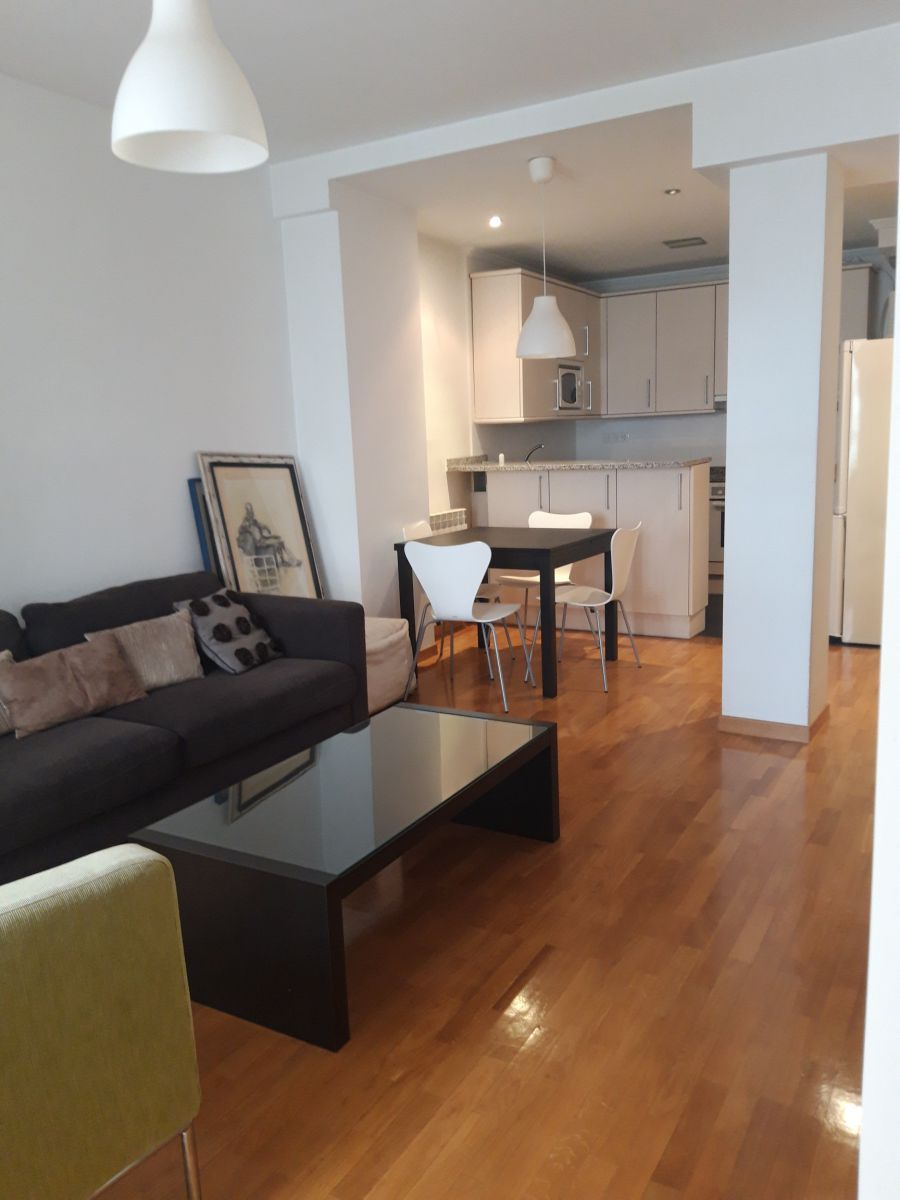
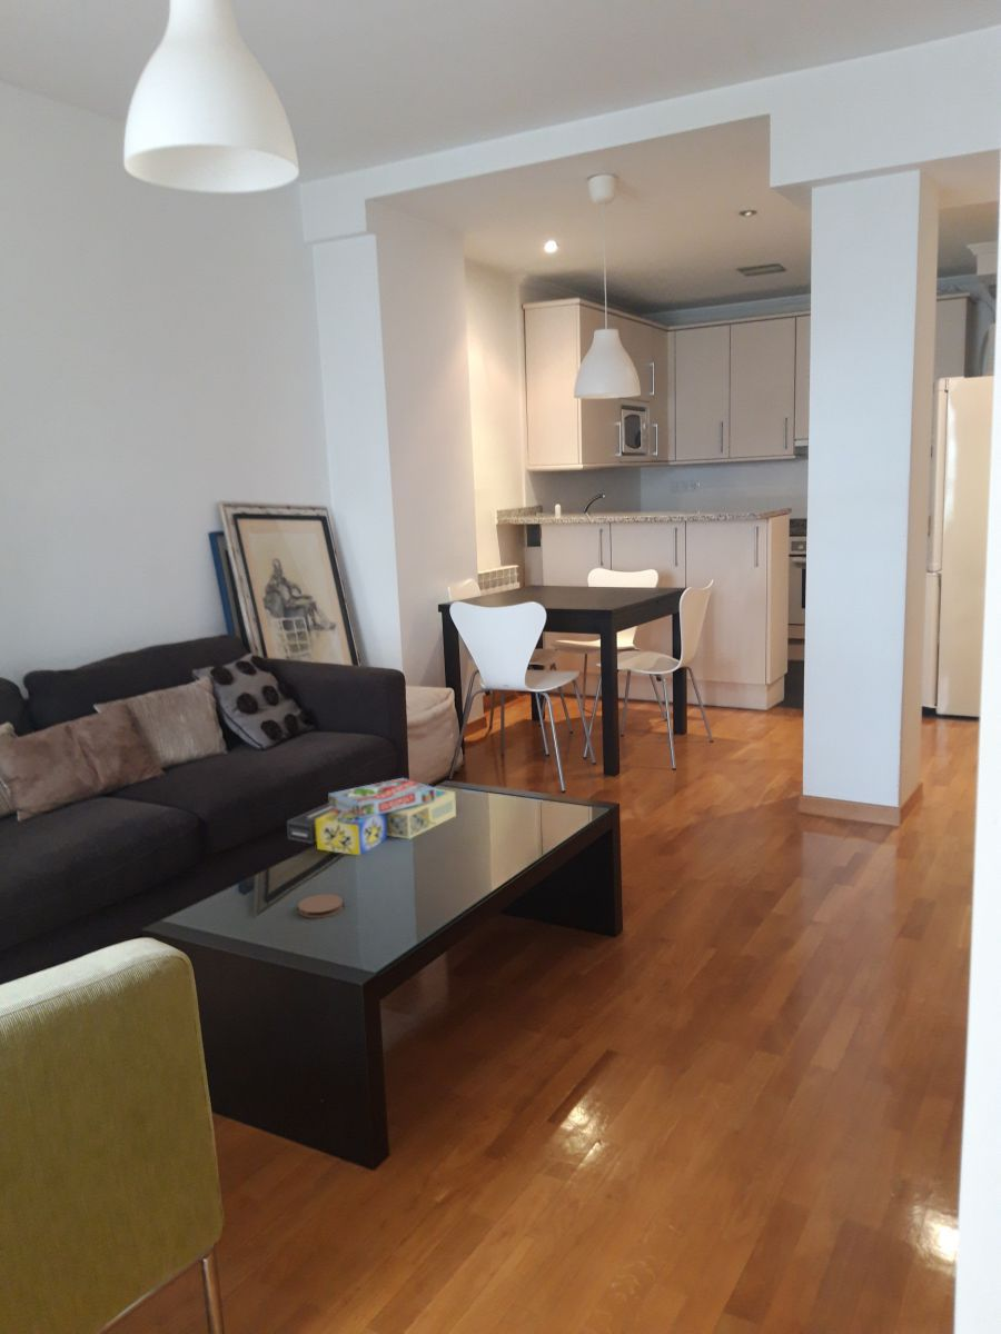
+ board game [286,777,457,856]
+ coaster [297,894,344,919]
